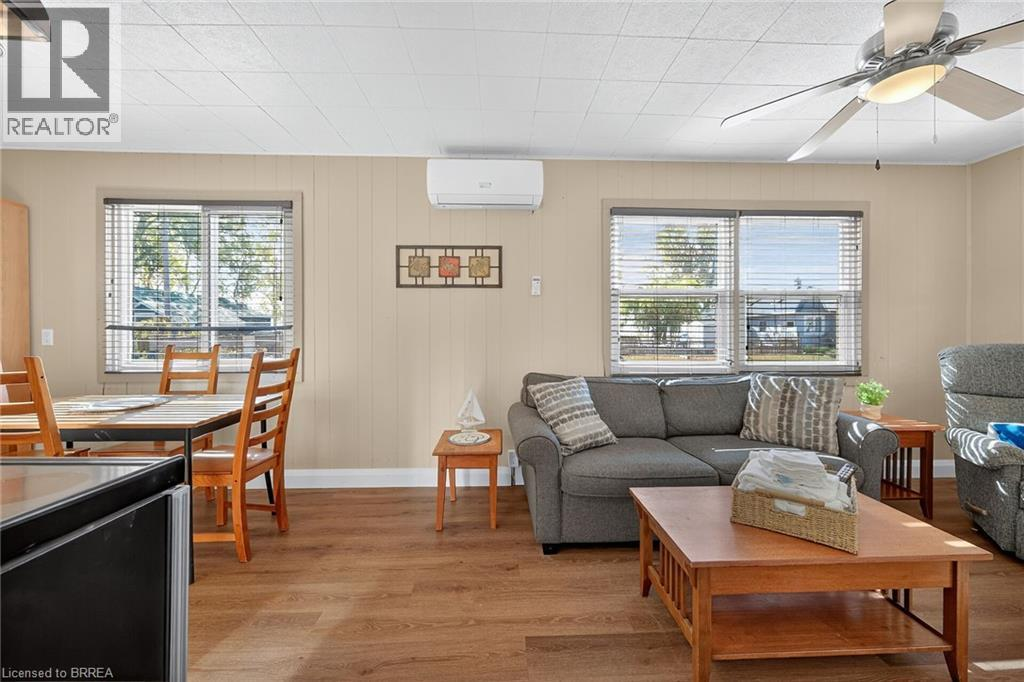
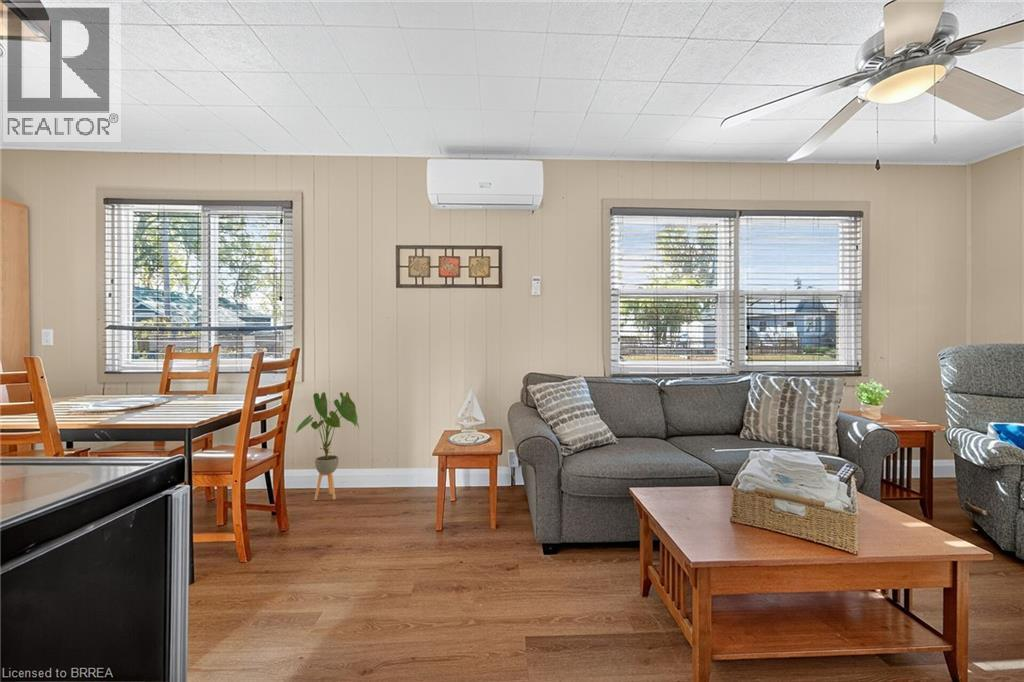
+ house plant [295,391,362,501]
